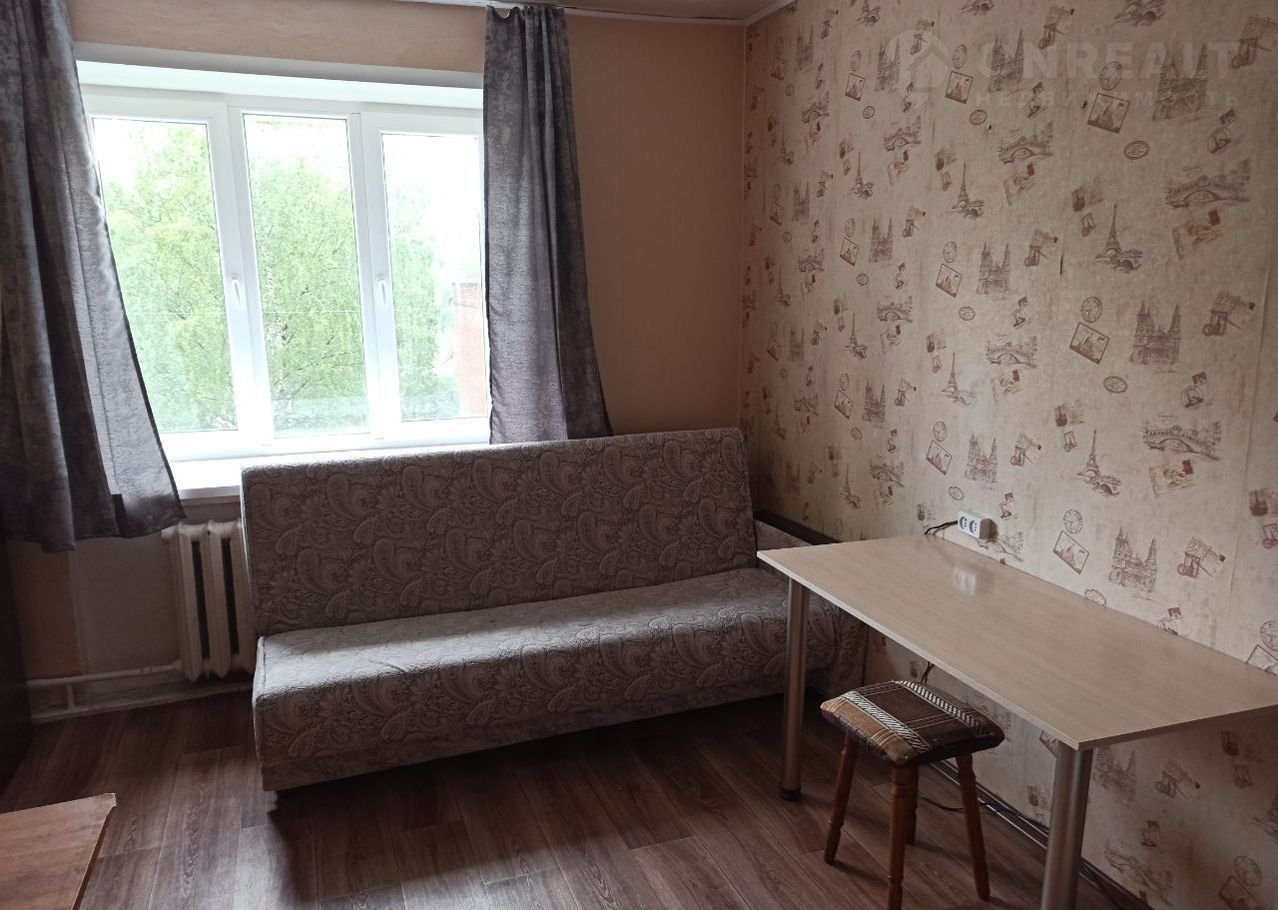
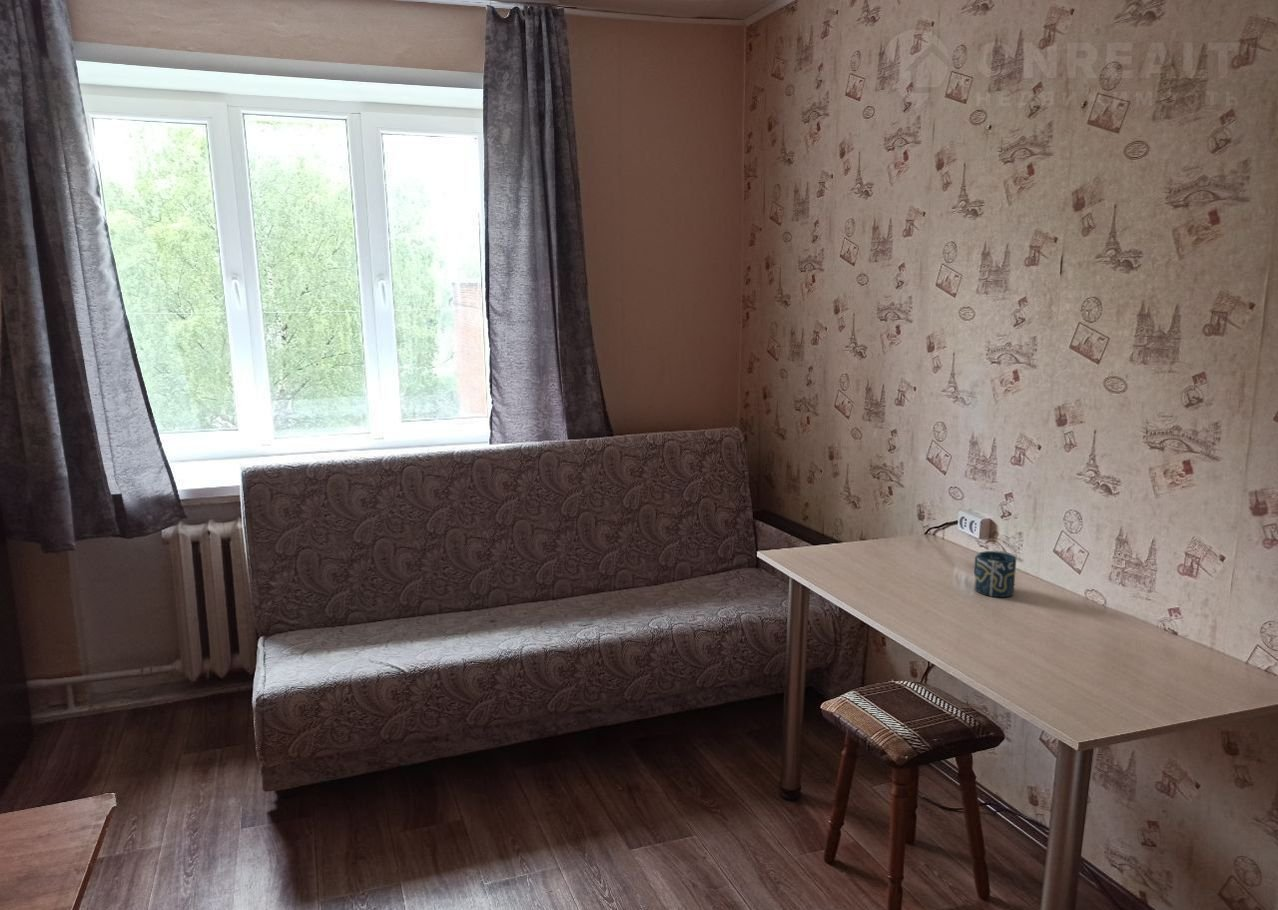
+ cup [973,550,1017,598]
